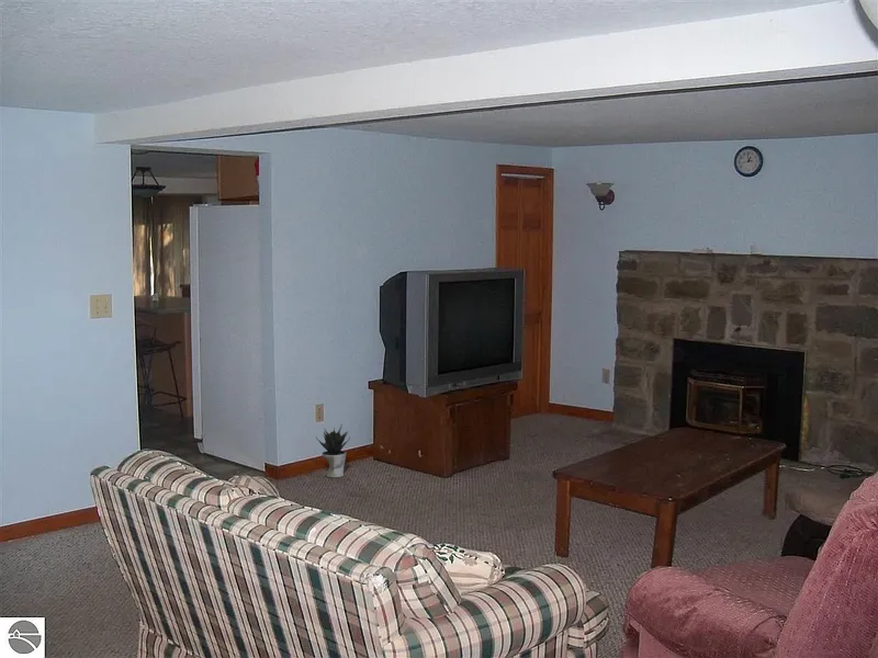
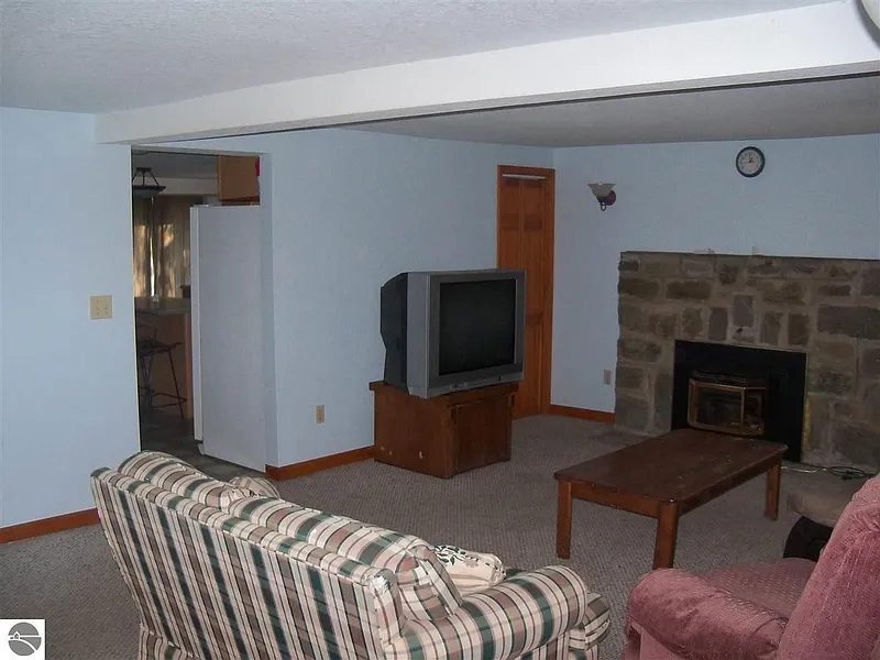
- potted plant [315,423,351,478]
